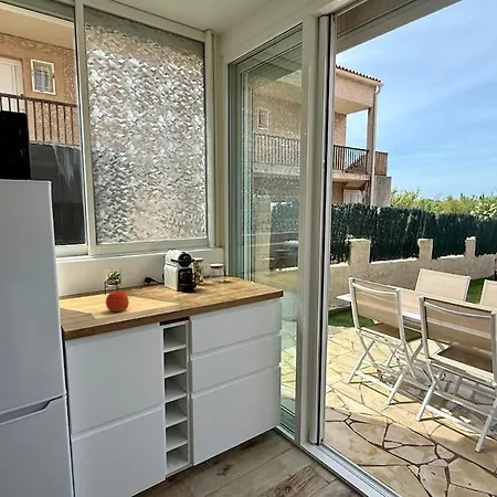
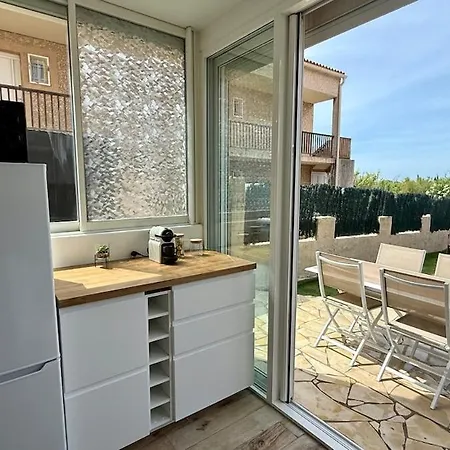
- apple [105,289,130,313]
